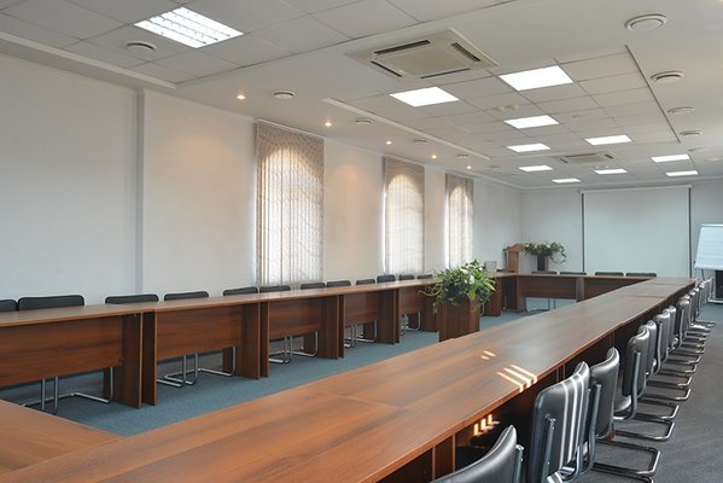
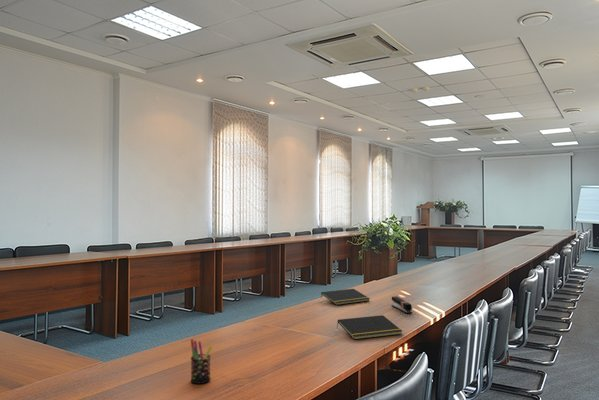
+ notepad [320,288,371,306]
+ stapler [390,296,413,314]
+ notepad [336,314,403,341]
+ pen holder [190,338,213,385]
